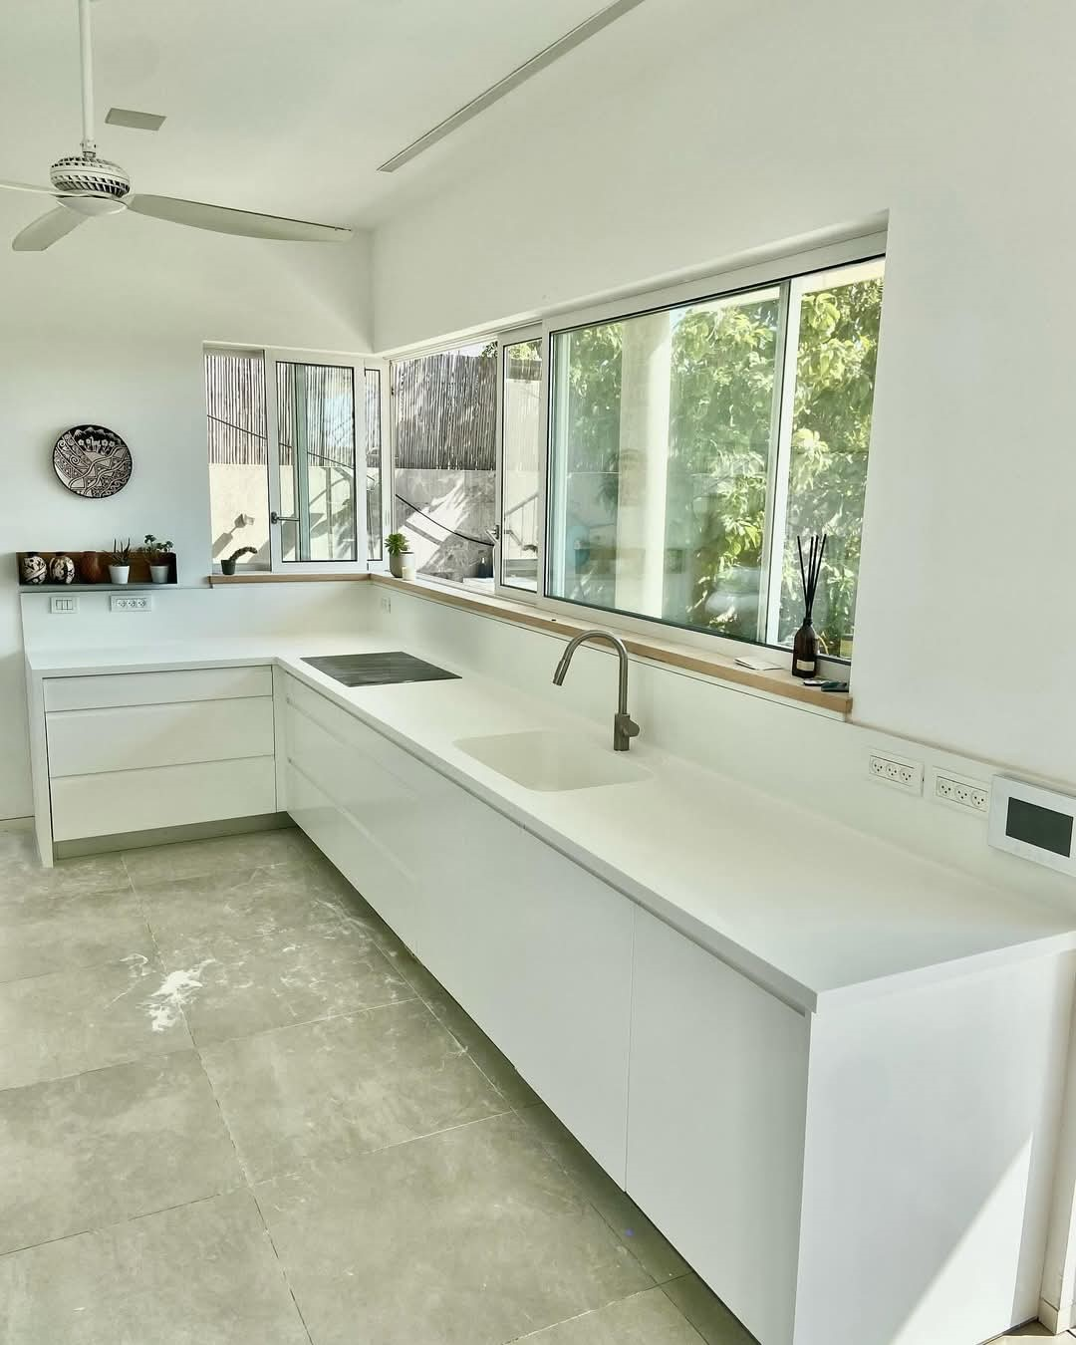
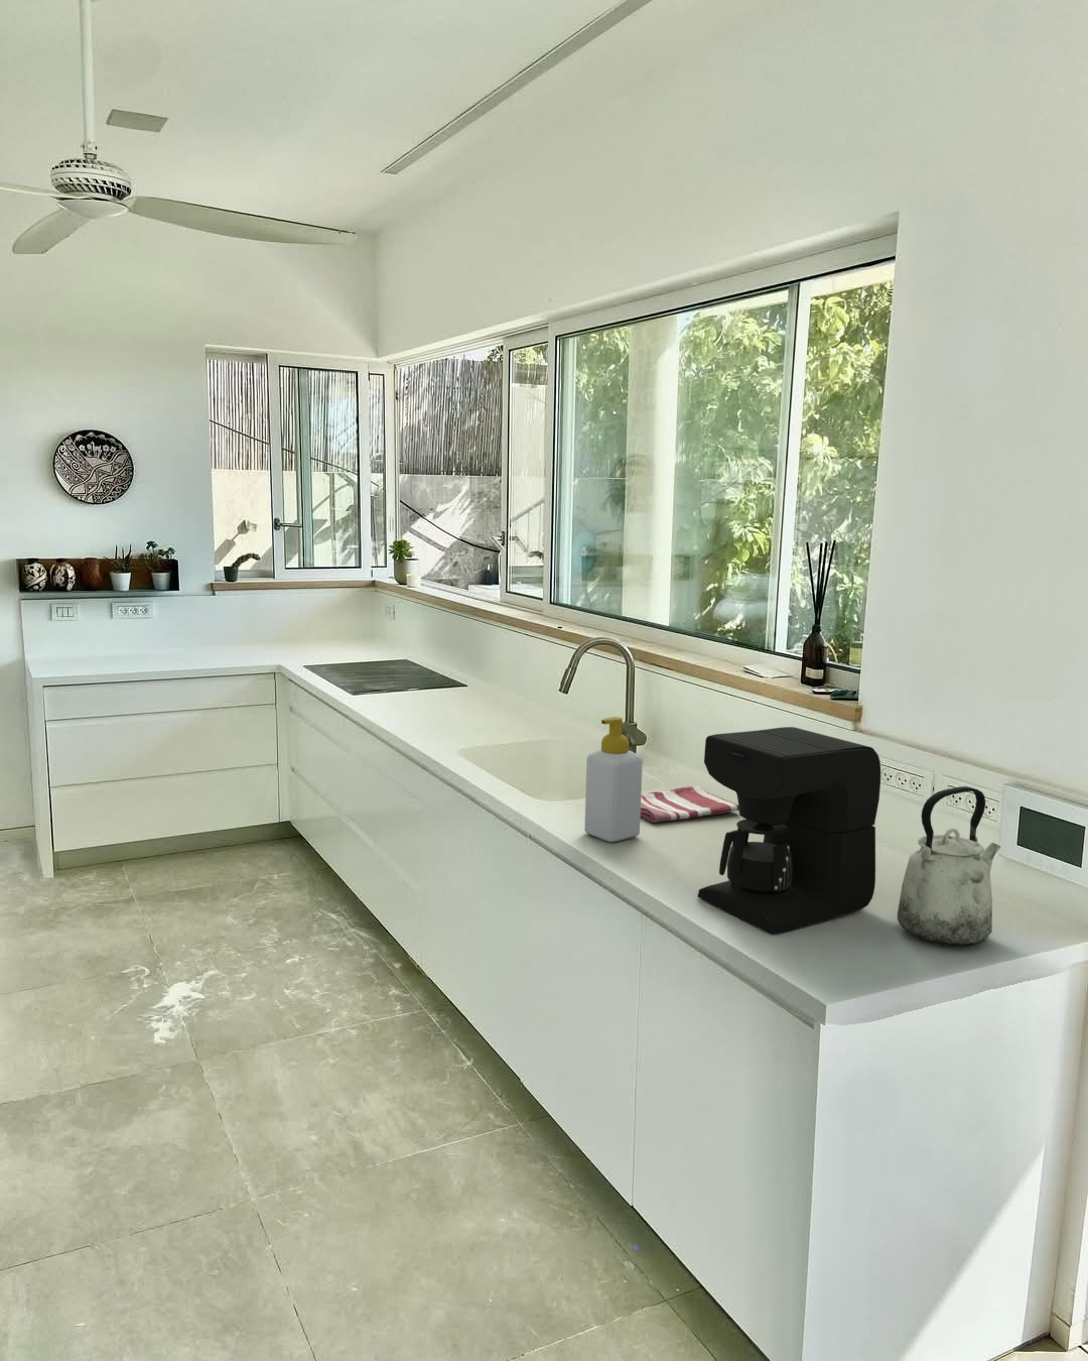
+ dish towel [641,785,738,823]
+ soap bottle [583,715,644,843]
+ coffee maker [696,725,882,935]
+ kettle [897,785,1001,948]
